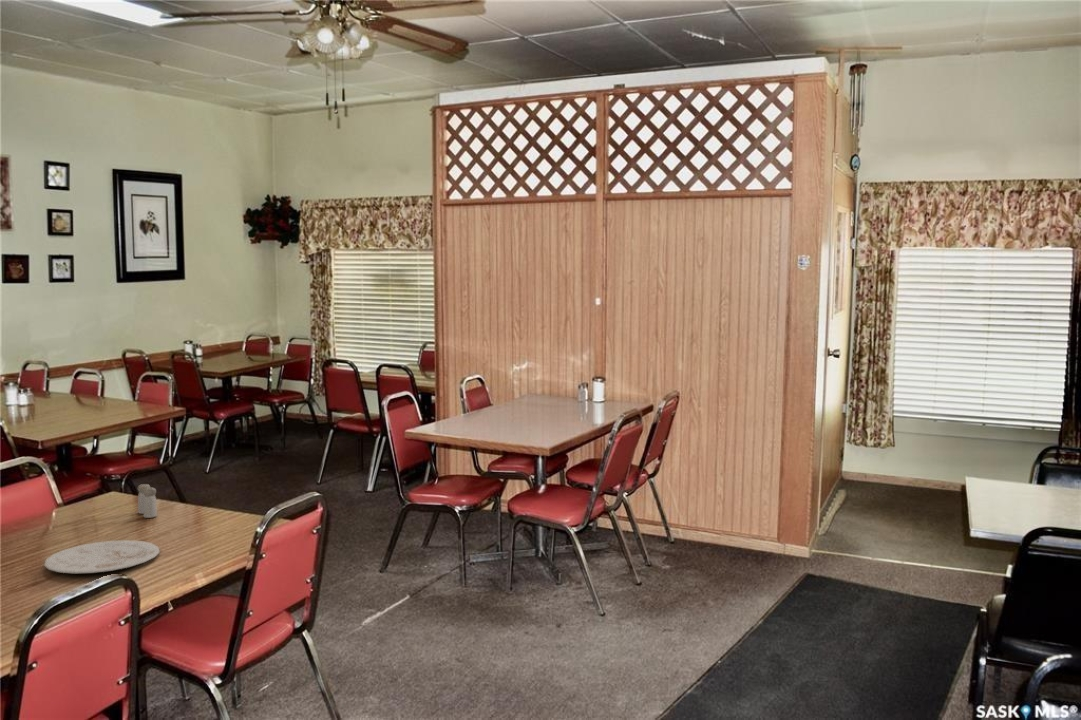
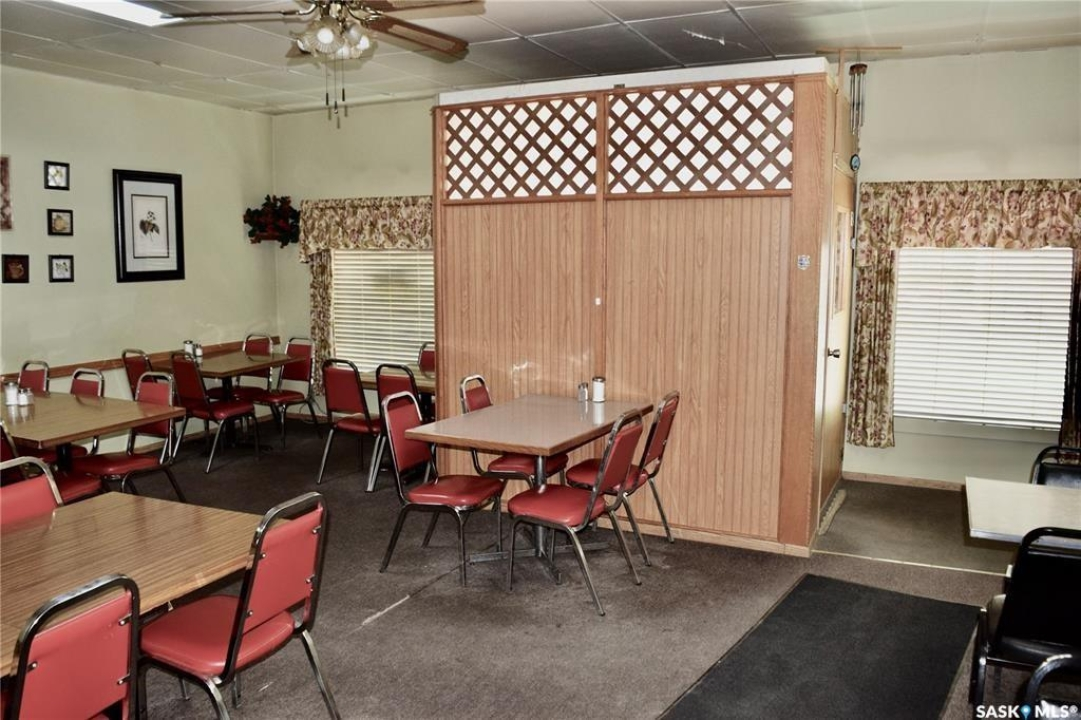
- salt and pepper shaker [137,483,158,519]
- plate [43,539,160,574]
